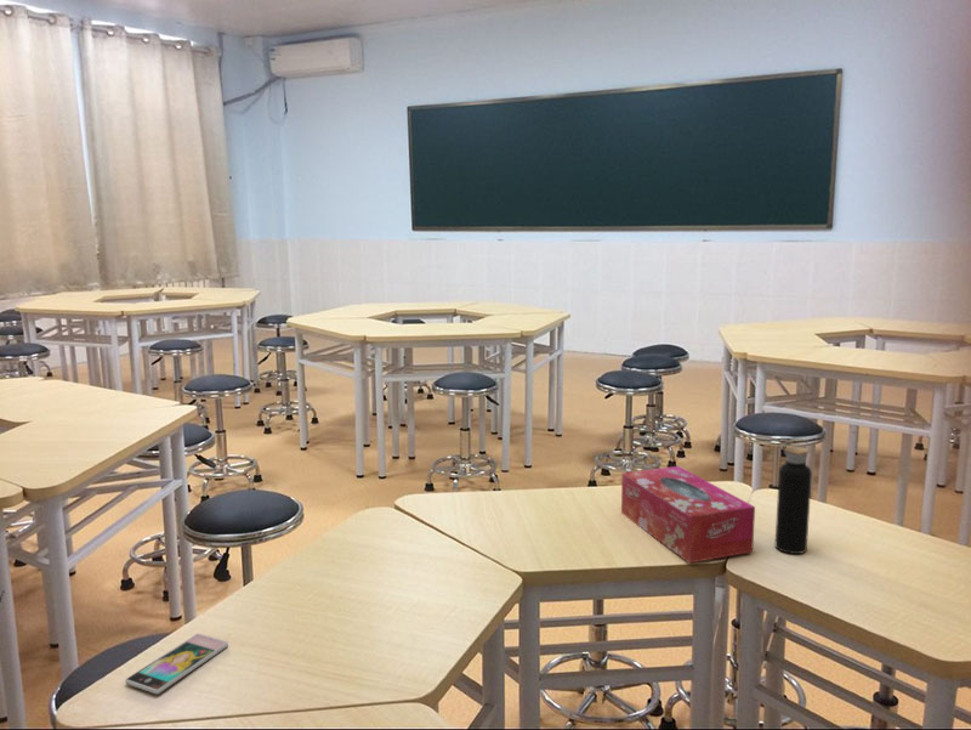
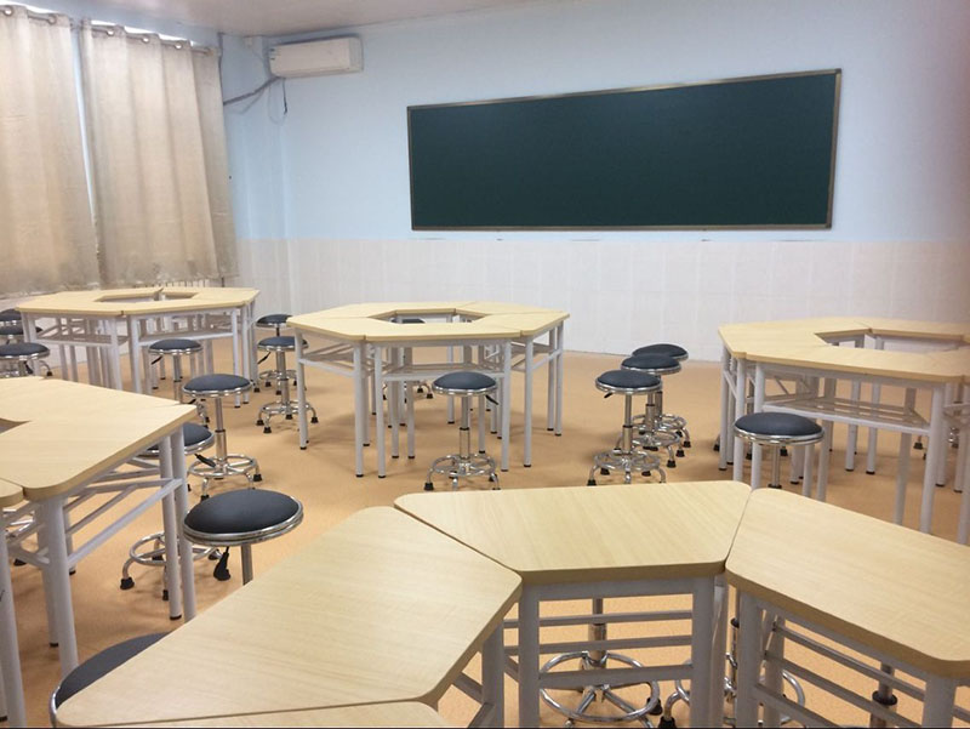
- water bottle [774,437,813,555]
- smartphone [124,633,229,695]
- tissue box [620,465,756,564]
